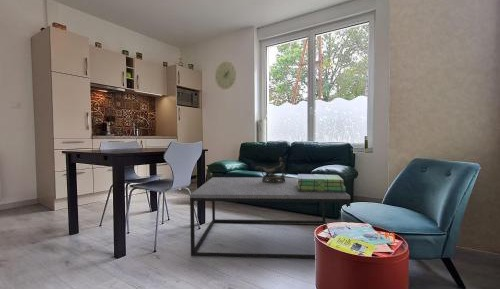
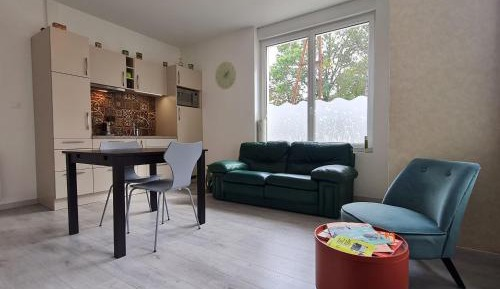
- coffee table [189,176,351,260]
- decorative bowl [255,156,288,183]
- stack of books [296,173,347,192]
